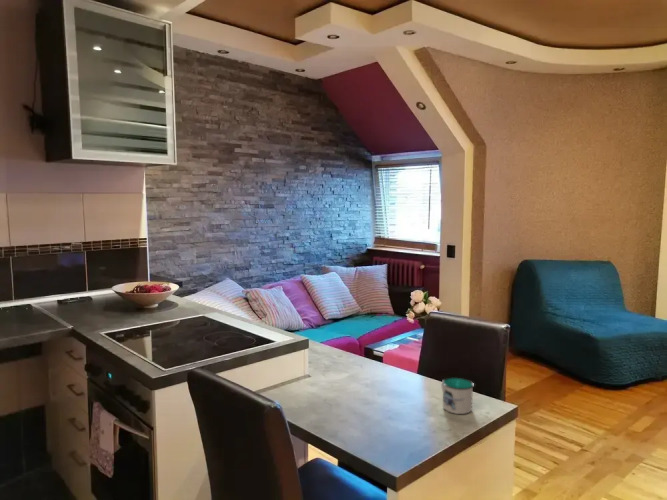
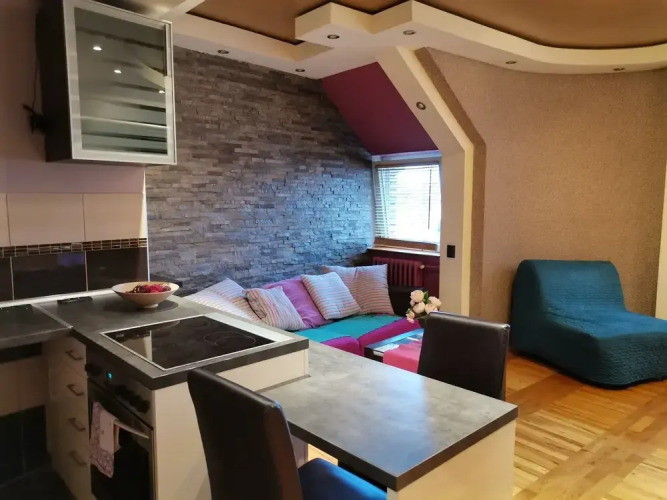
- mug [440,376,475,415]
